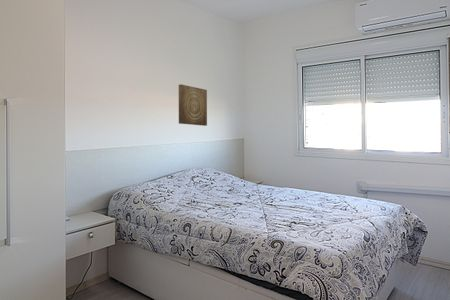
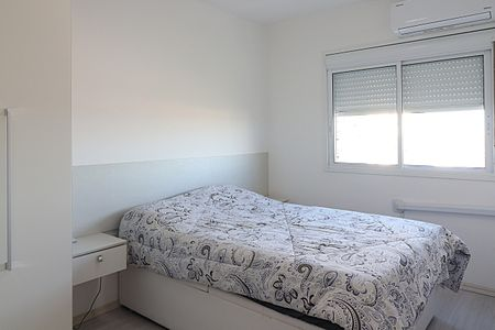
- wall art [178,83,208,127]
